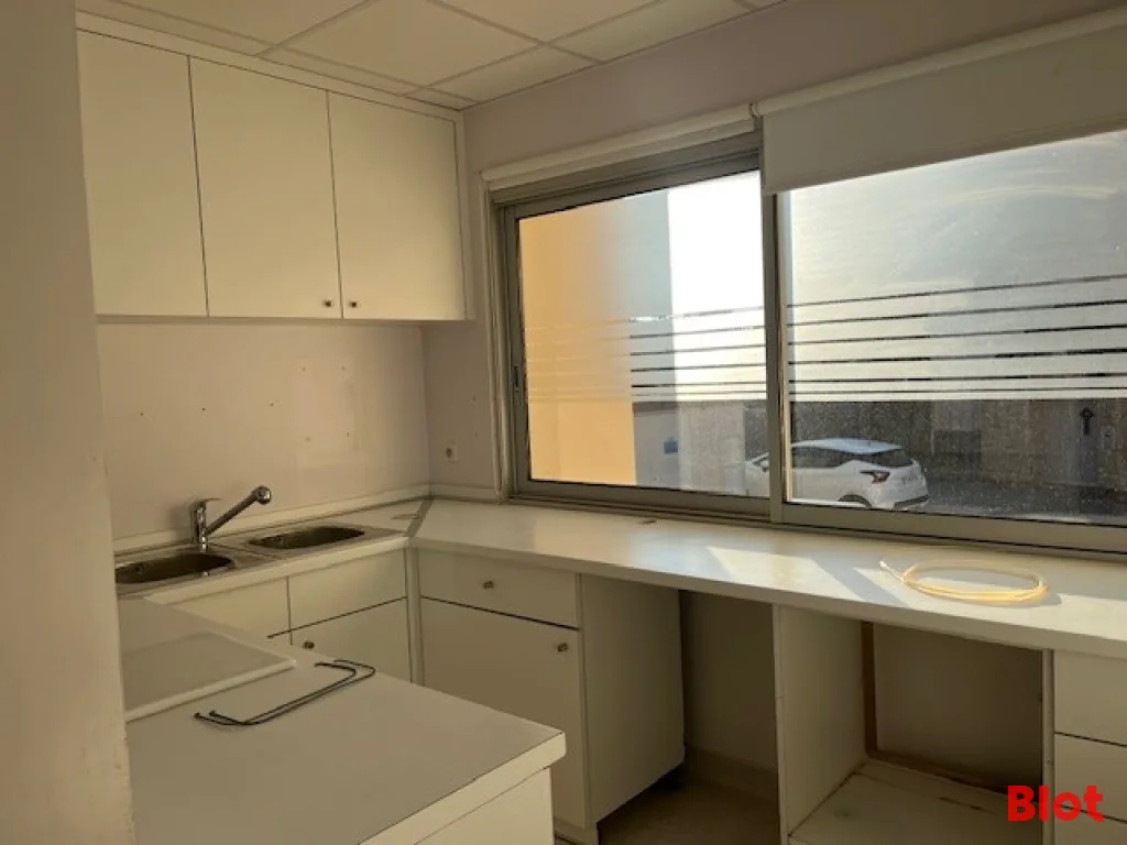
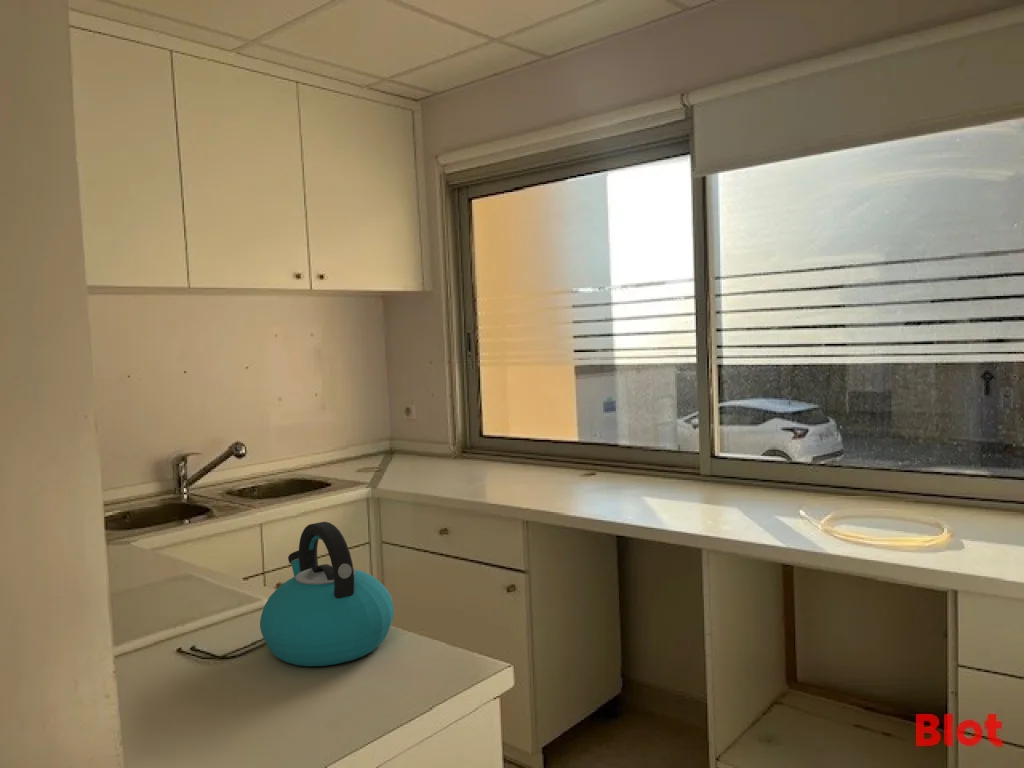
+ kettle [259,521,395,667]
